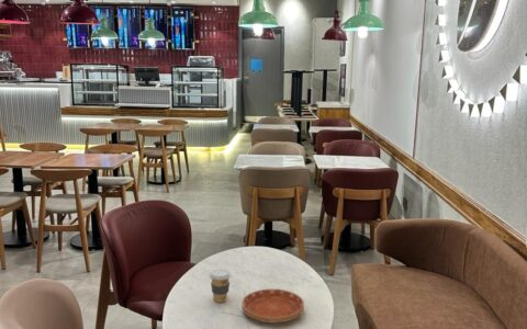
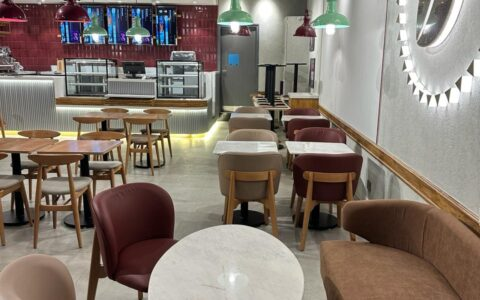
- saucer [240,288,305,325]
- coffee cup [209,268,232,304]
